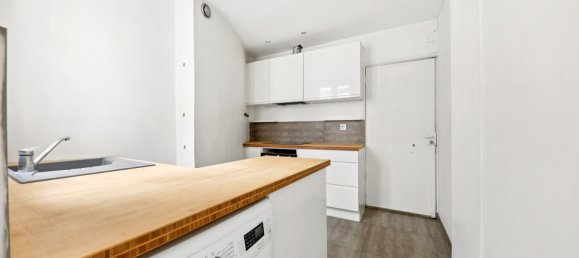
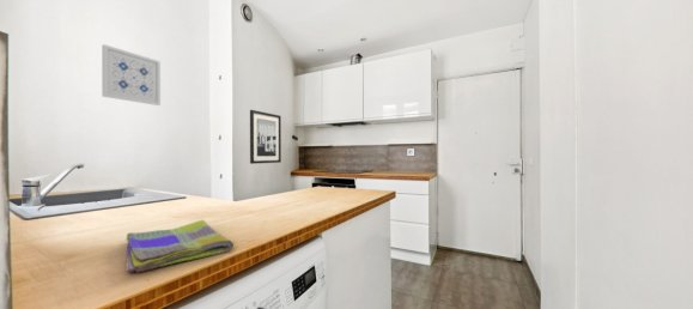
+ dish towel [124,219,235,273]
+ wall art [101,43,162,107]
+ wall art [249,109,282,165]
